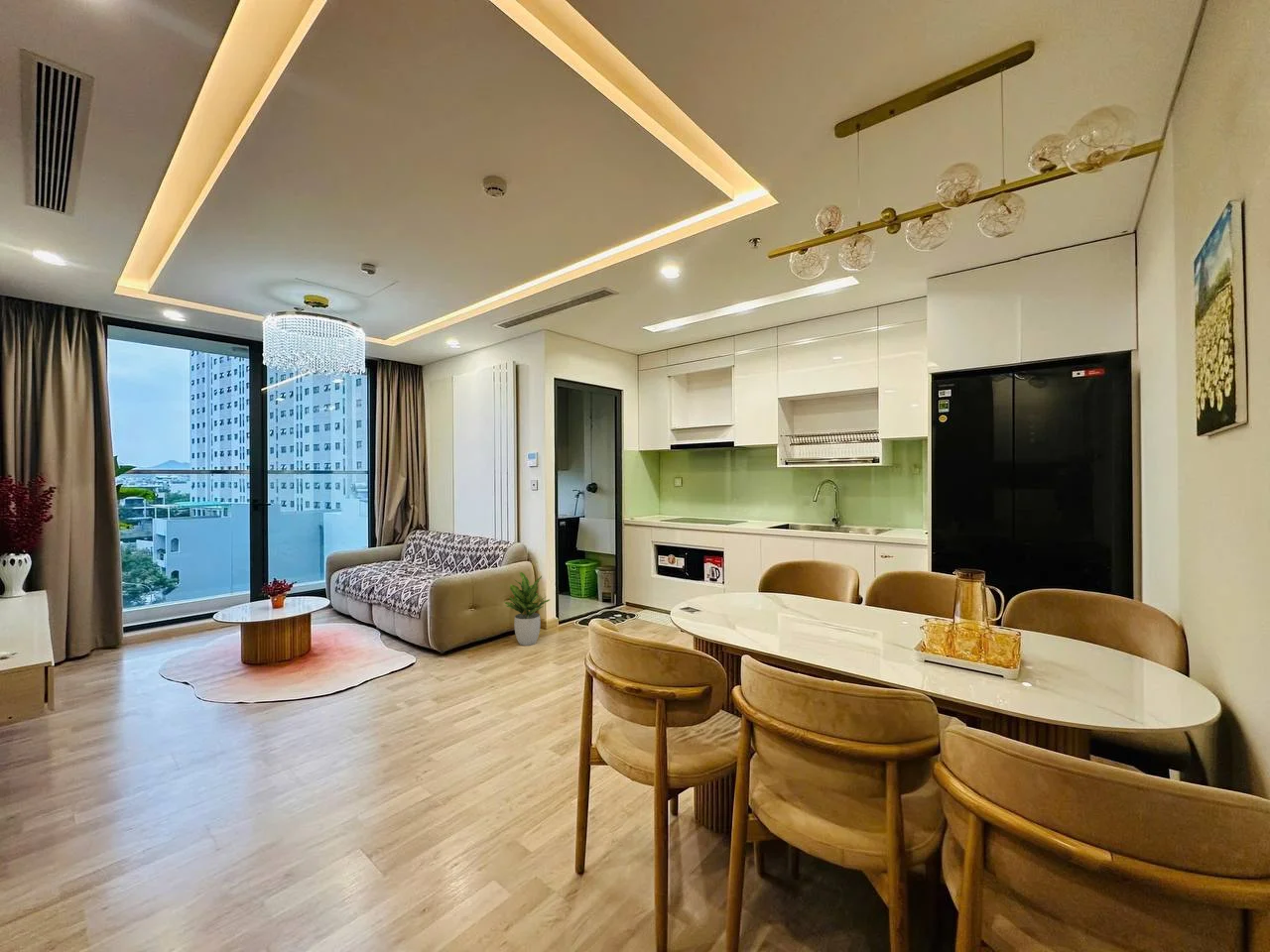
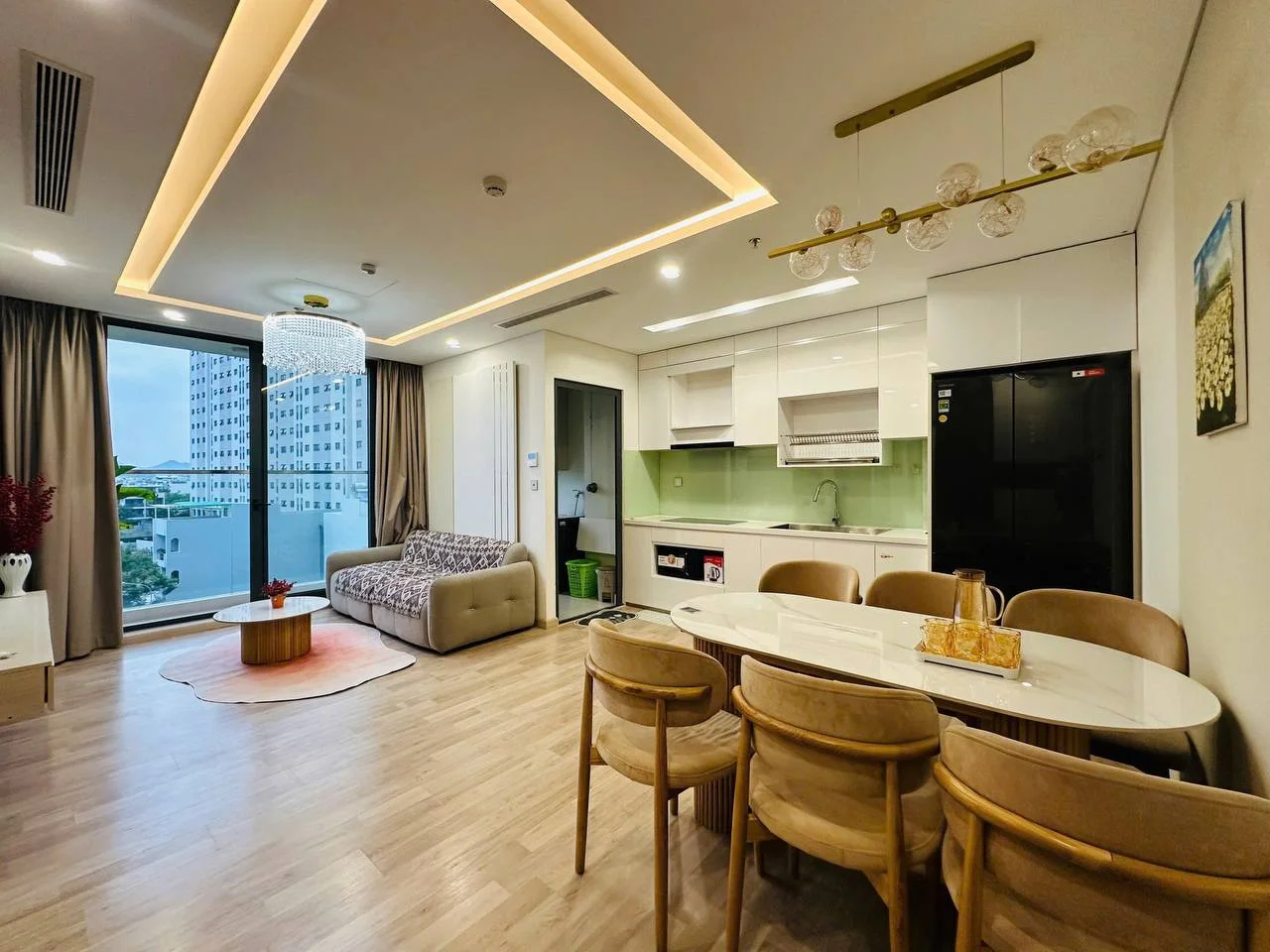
- potted plant [503,571,551,647]
